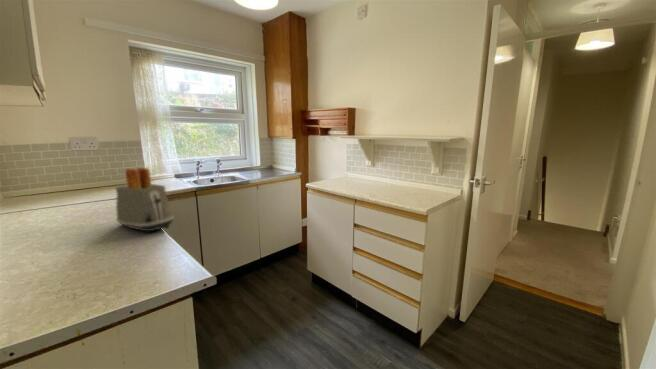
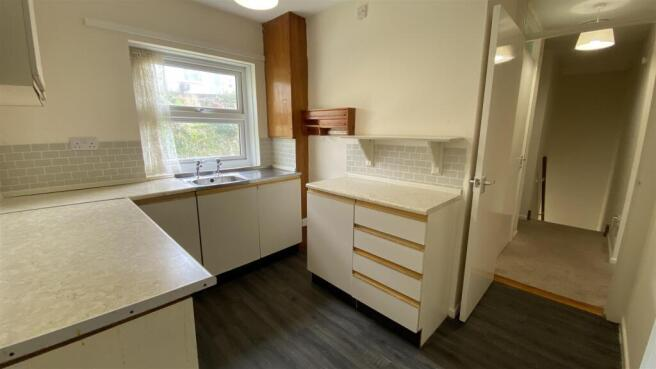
- toaster [115,167,174,232]
